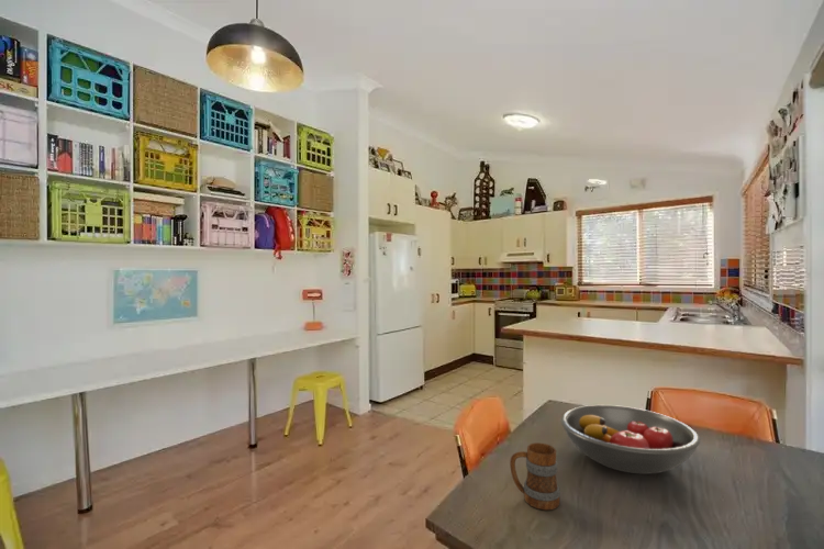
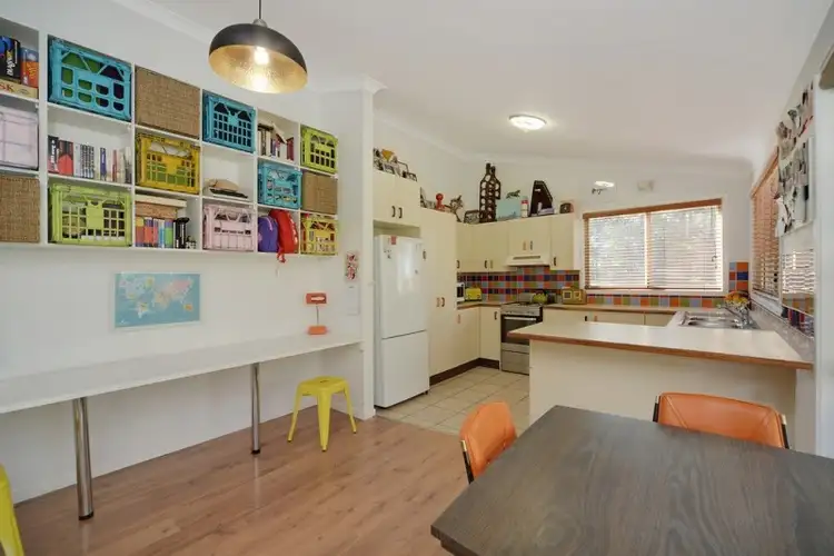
- fruit bowl [559,404,702,475]
- mug [509,441,561,512]
